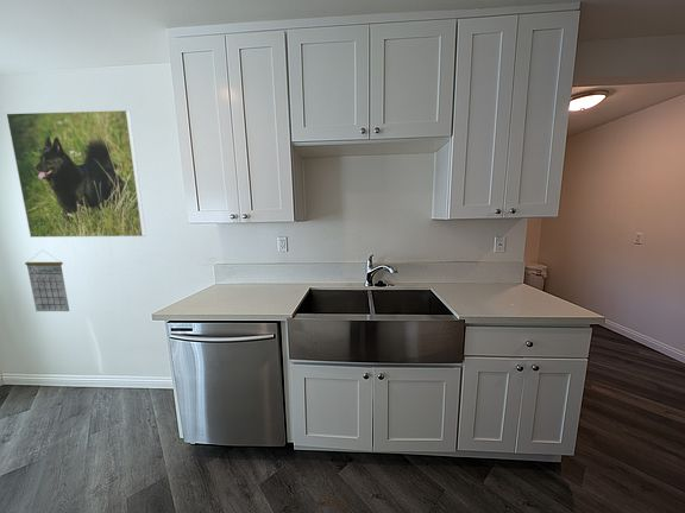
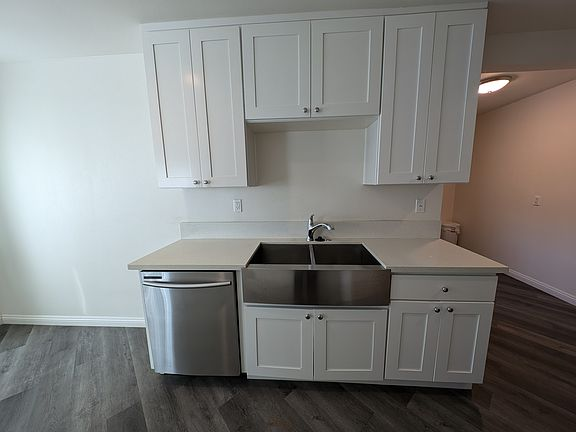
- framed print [5,109,147,239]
- calendar [24,249,70,312]
